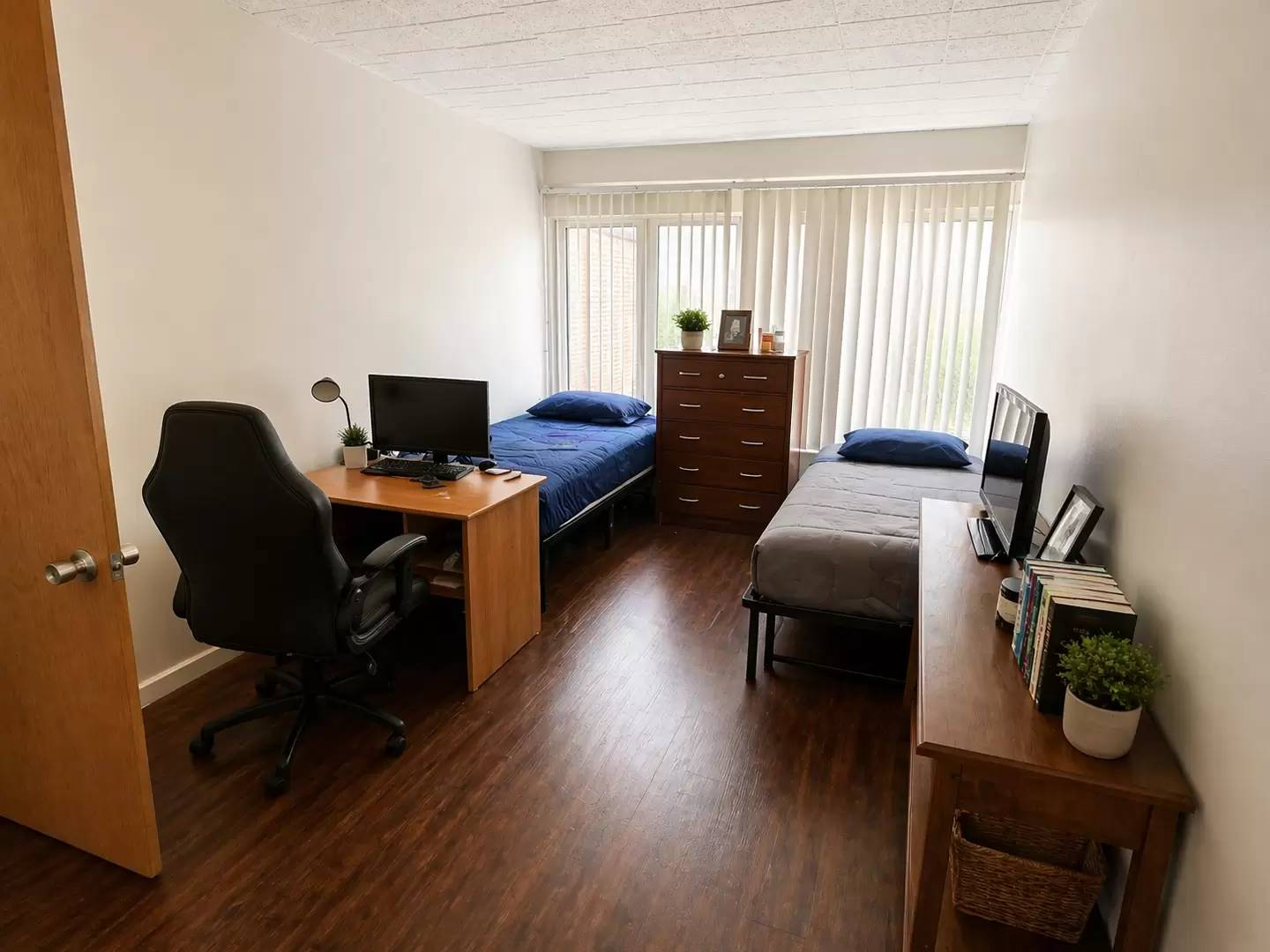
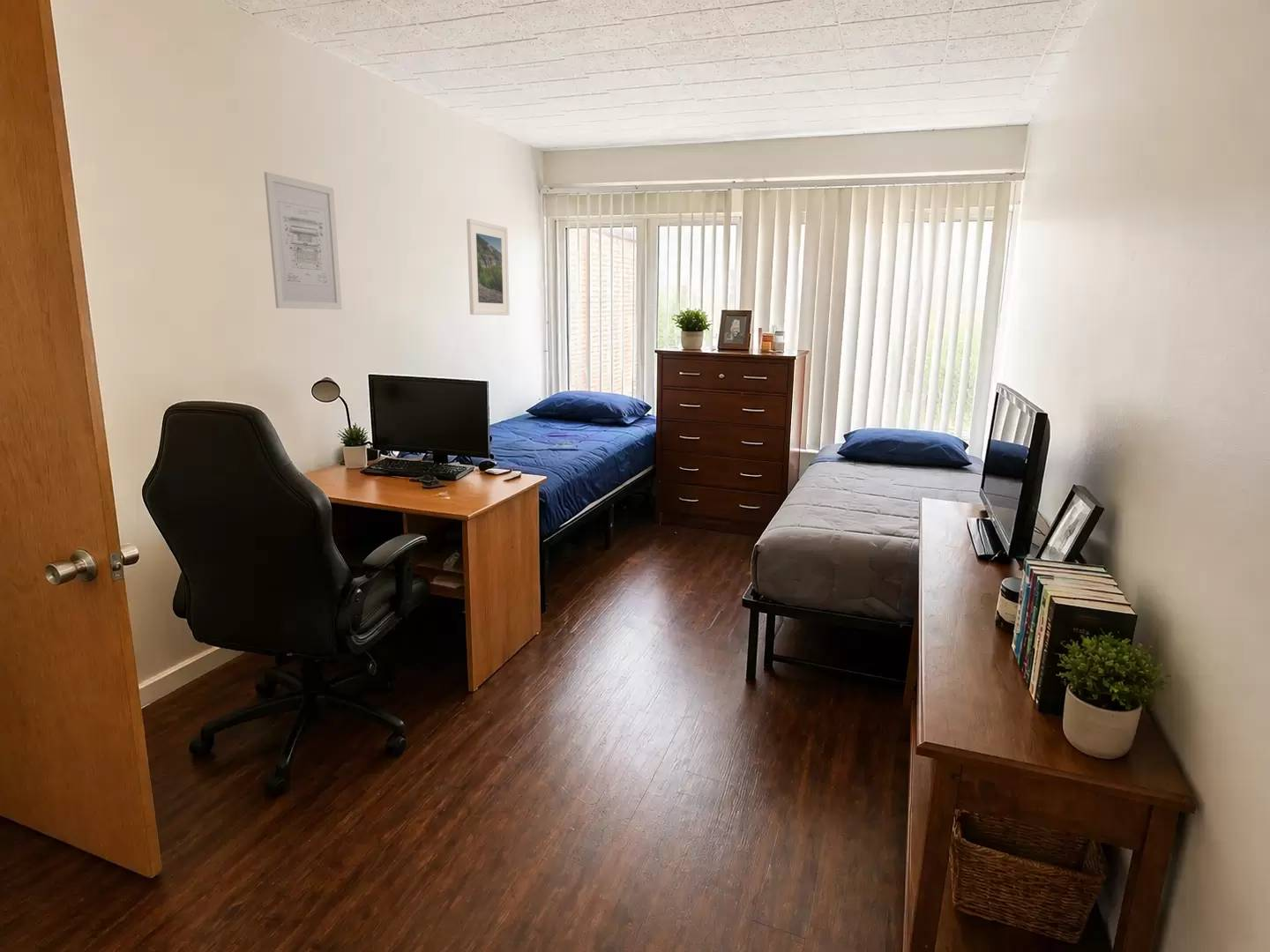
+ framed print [466,218,511,316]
+ wall art [263,171,343,310]
